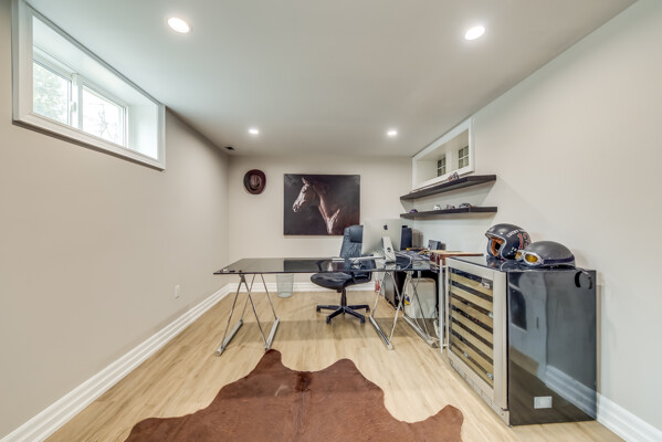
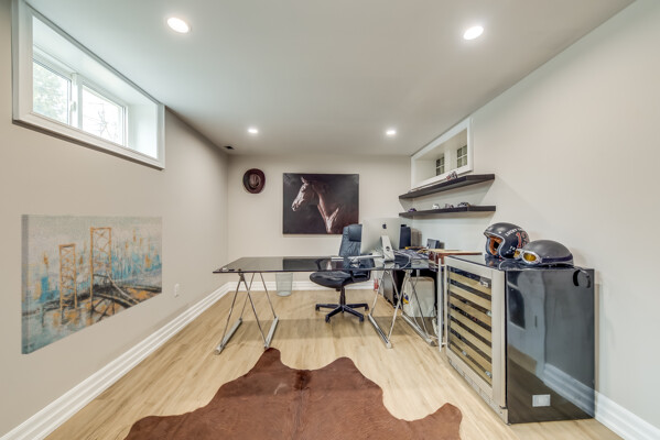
+ wall art [20,213,163,355]
